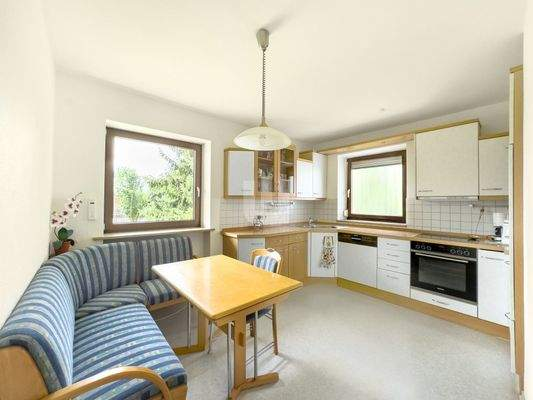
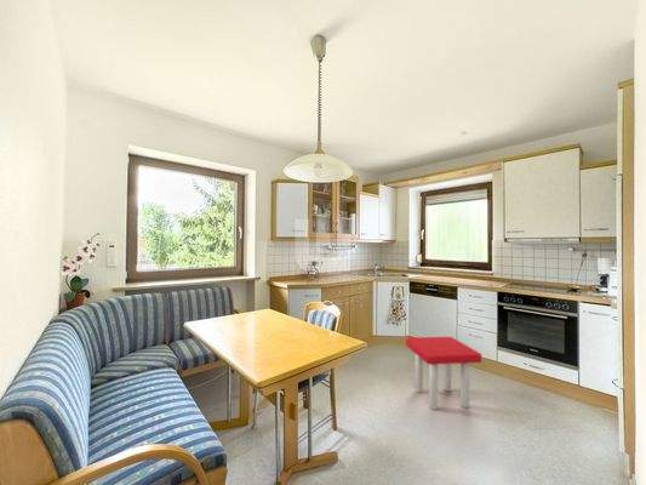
+ stool [405,336,482,411]
